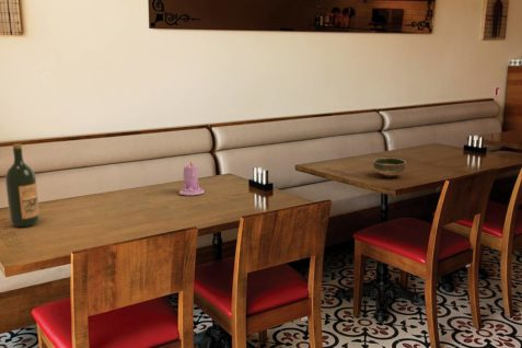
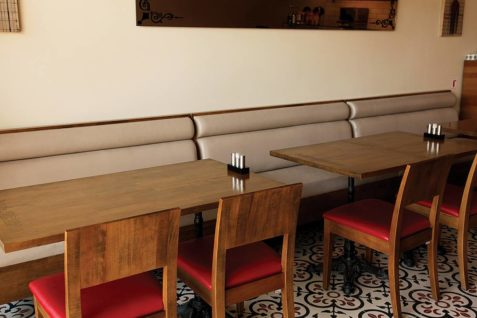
- wine bottle [4,142,40,228]
- bowl [372,156,407,178]
- candle [178,159,205,197]
